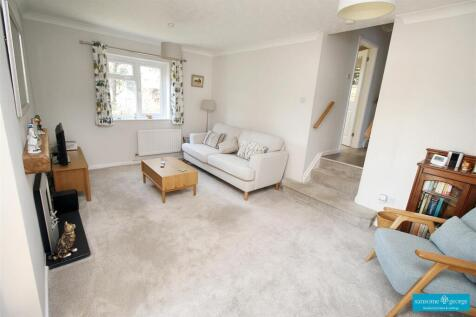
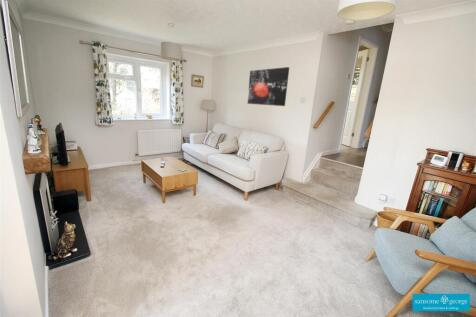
+ wall art [246,66,290,107]
